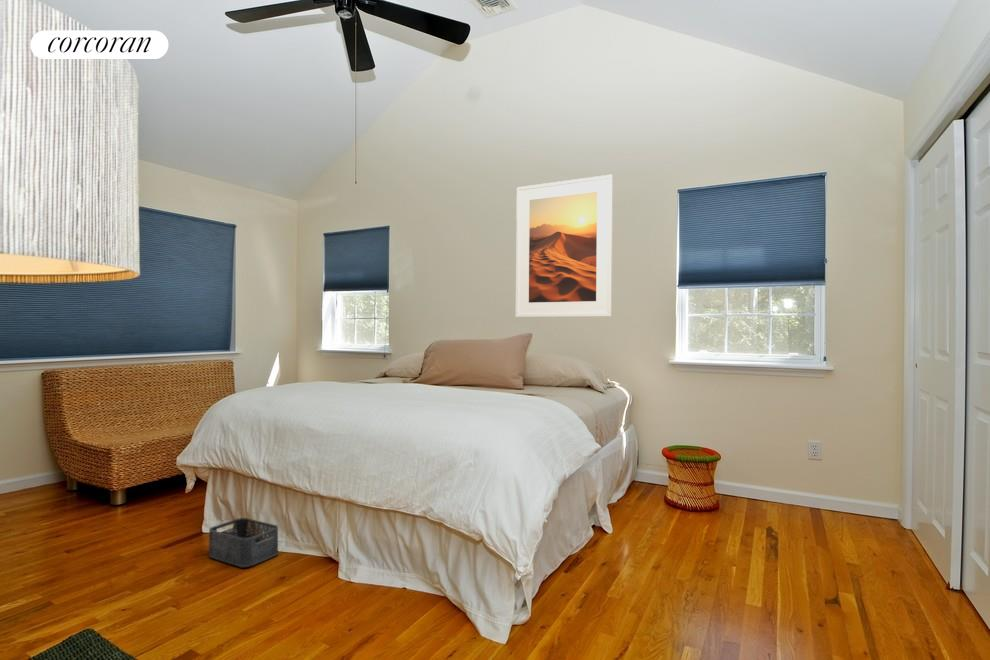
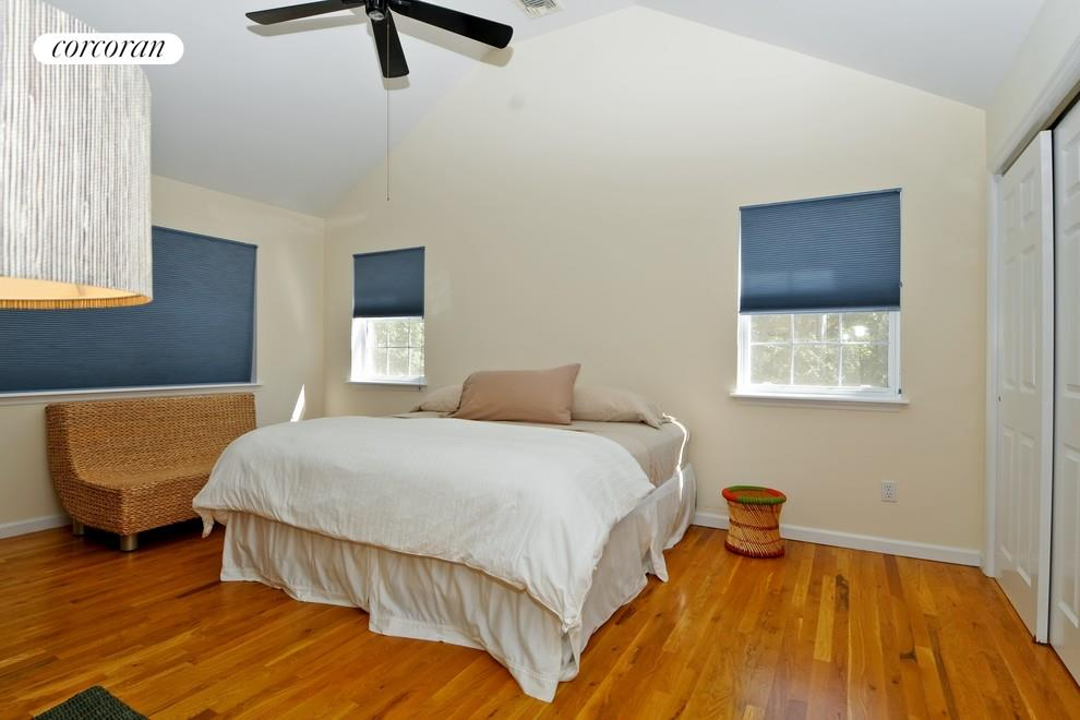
- storage bin [208,517,279,568]
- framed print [515,174,614,318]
